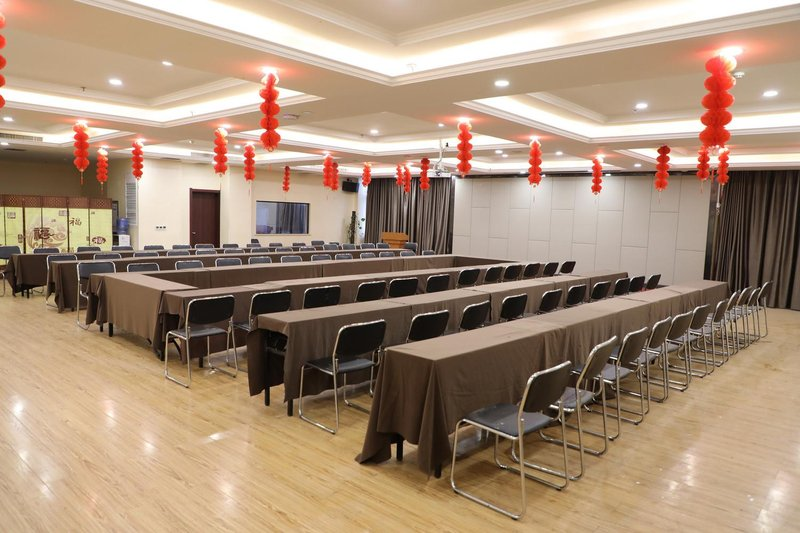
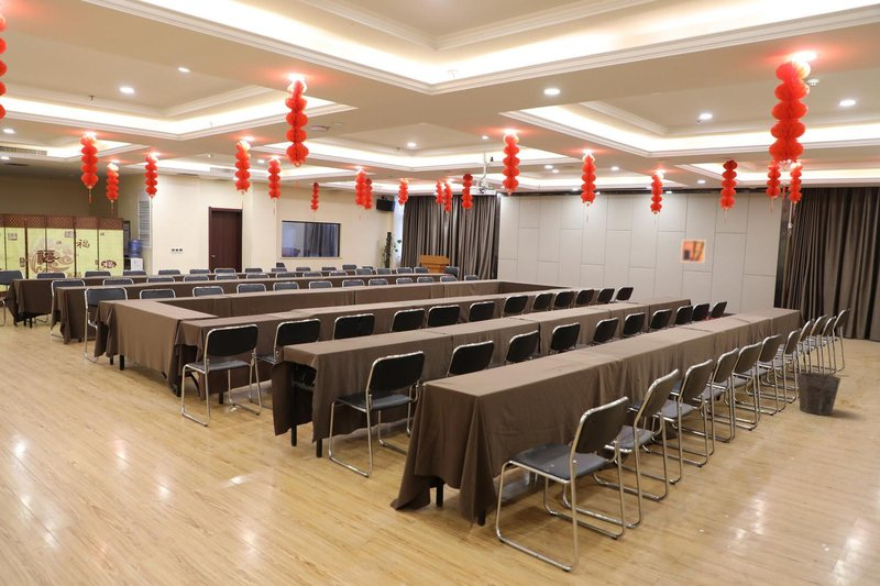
+ waste bin [796,372,842,417]
+ wall art [680,239,707,264]
